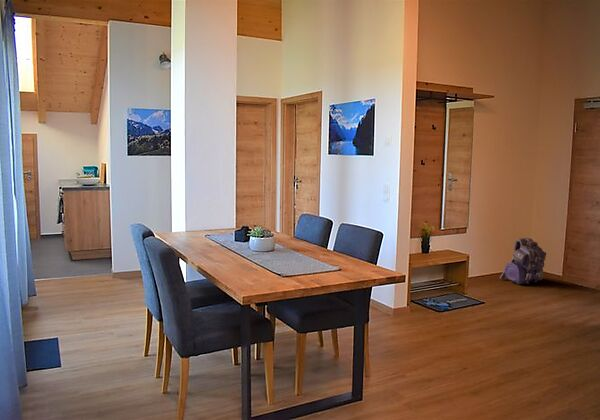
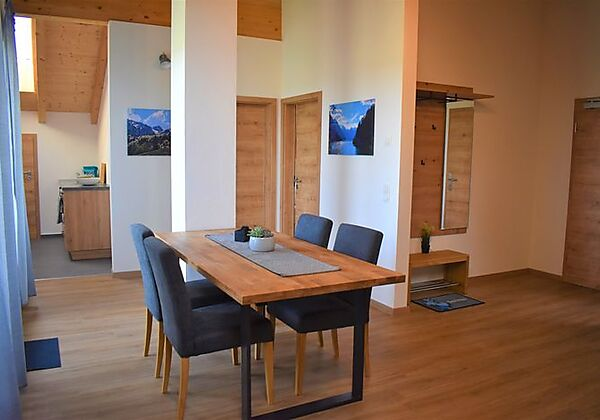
- backpack [499,237,547,285]
